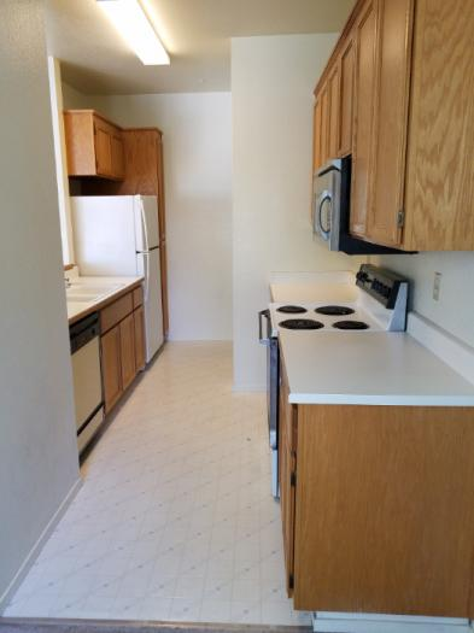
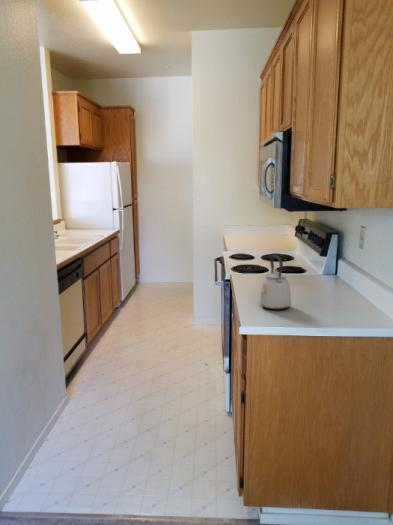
+ kettle [259,254,292,311]
